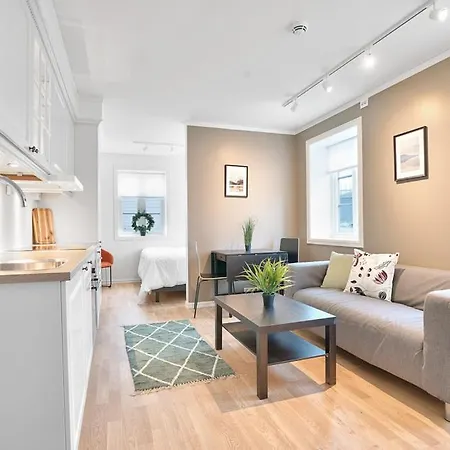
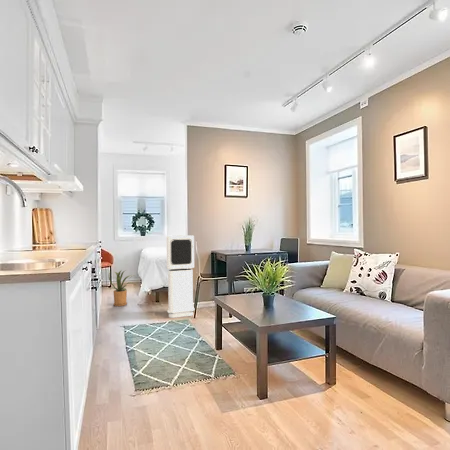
+ air purifier [166,234,196,319]
+ house plant [108,269,135,307]
